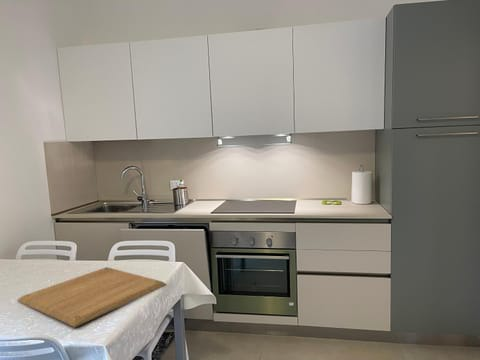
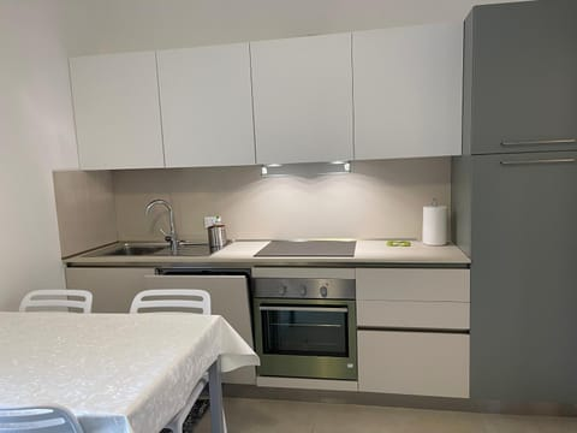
- chopping board [17,266,167,328]
